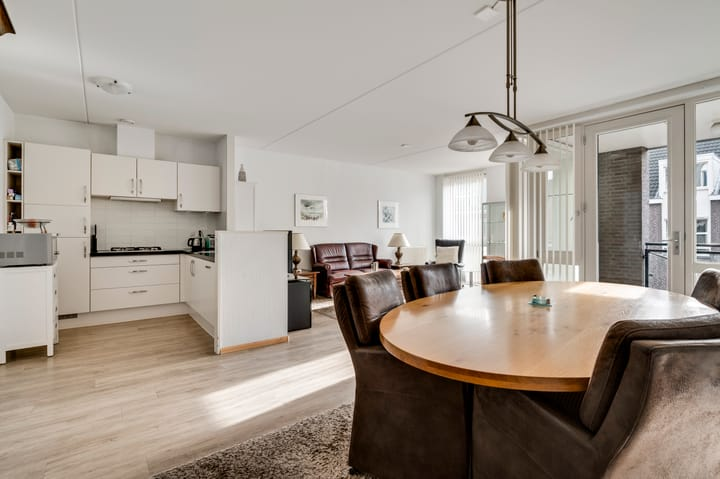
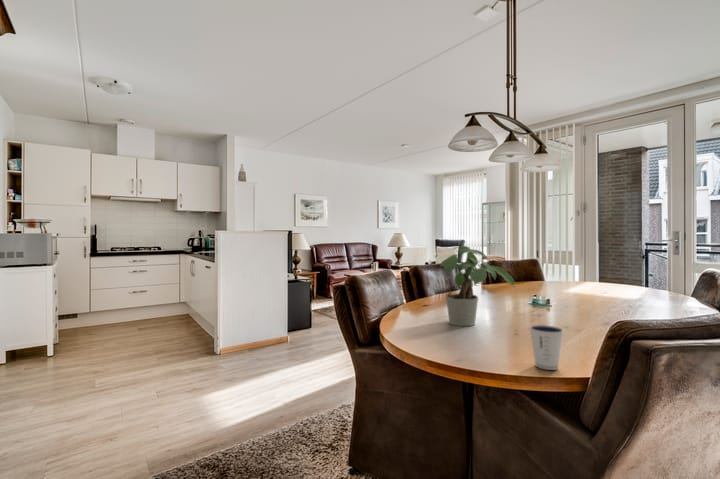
+ potted plant [439,245,516,327]
+ dixie cup [529,324,564,371]
